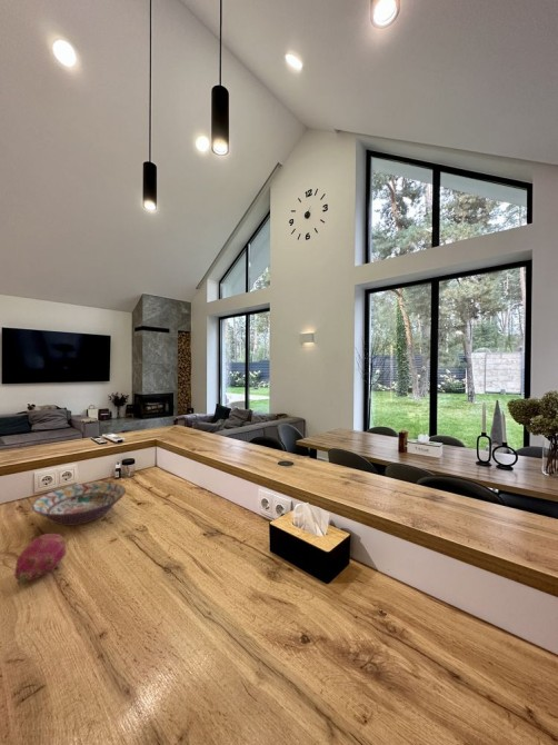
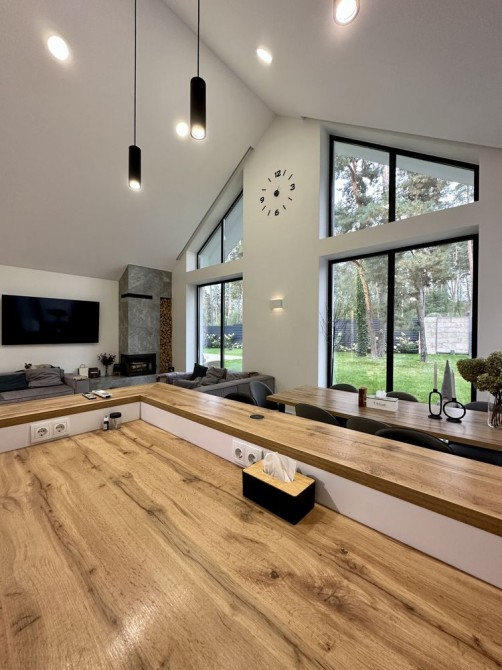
- fruit [14,533,68,587]
- decorative bowl [31,481,127,527]
